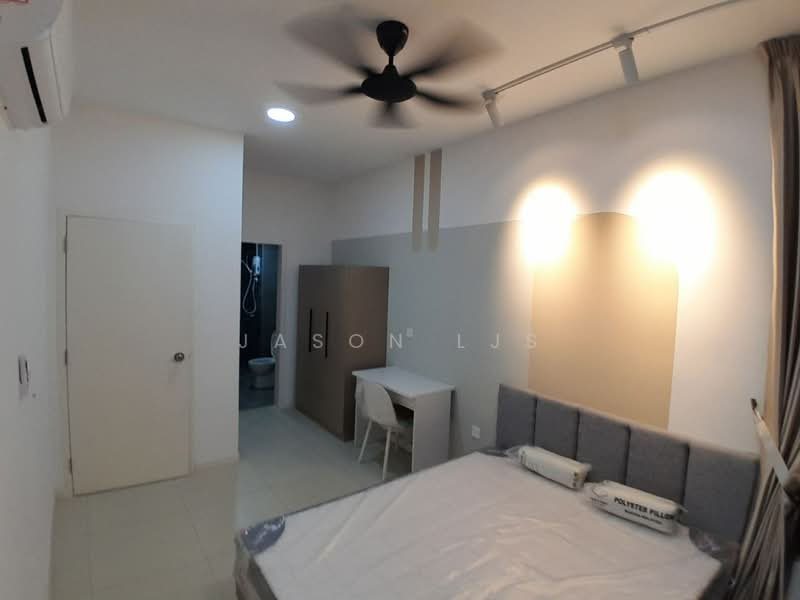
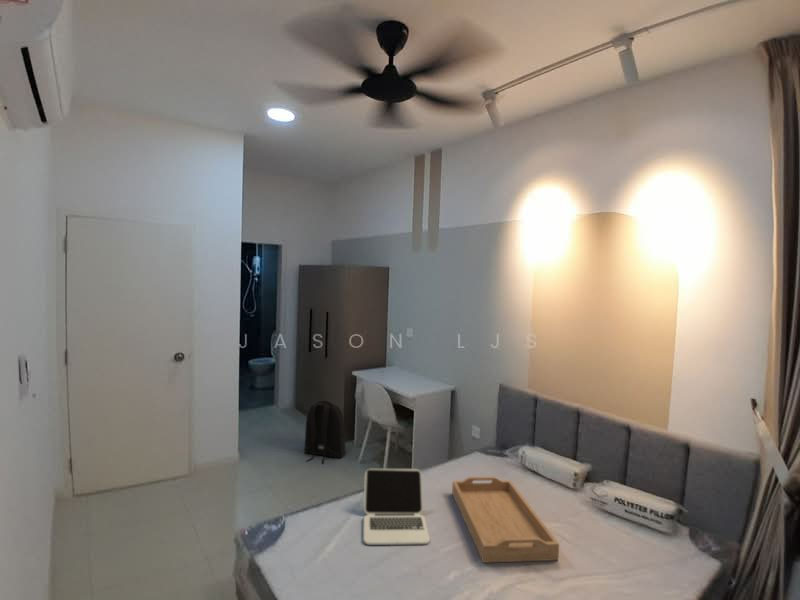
+ serving tray [451,476,560,564]
+ laptop [363,468,431,546]
+ backpack [303,400,347,465]
